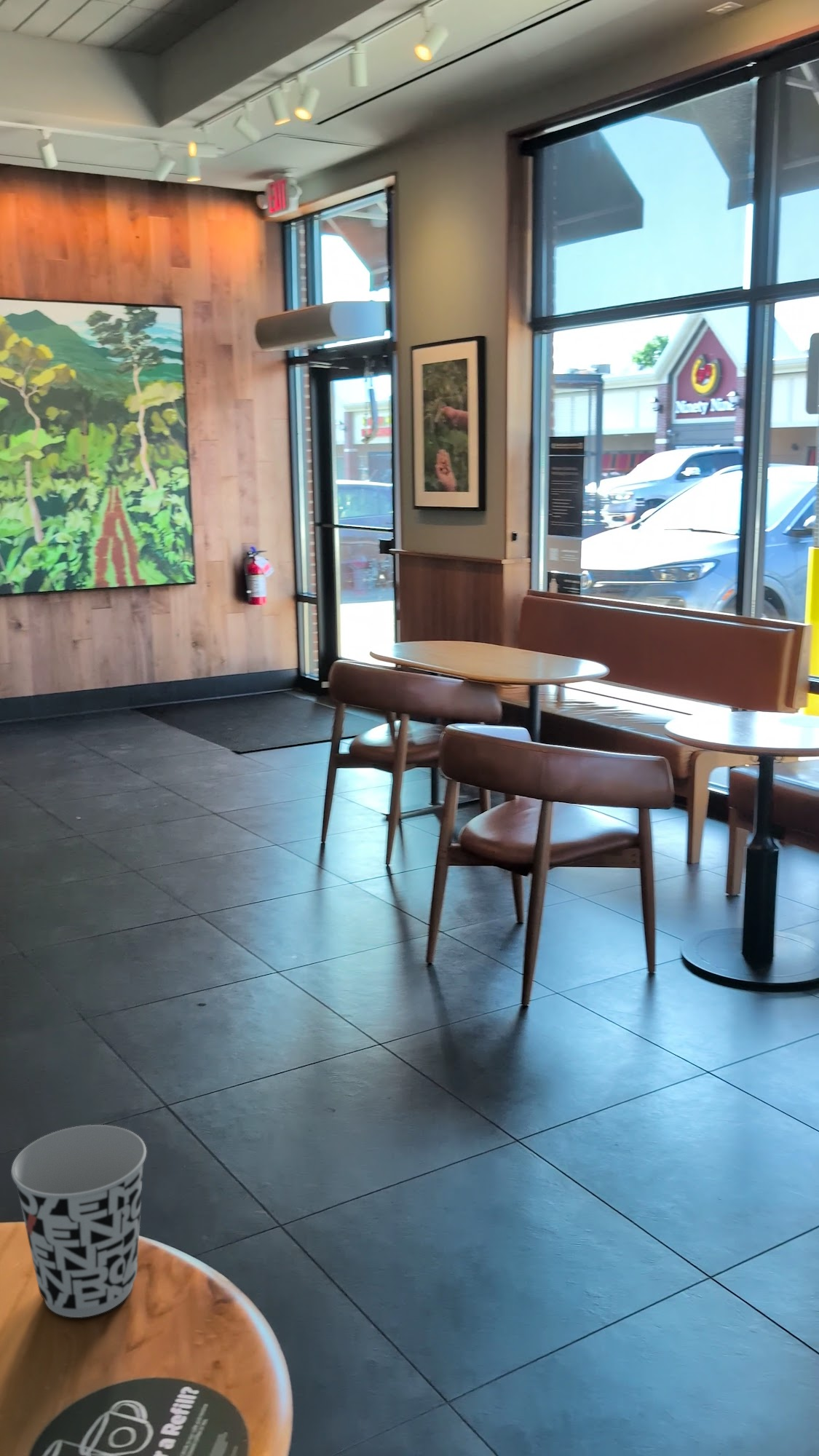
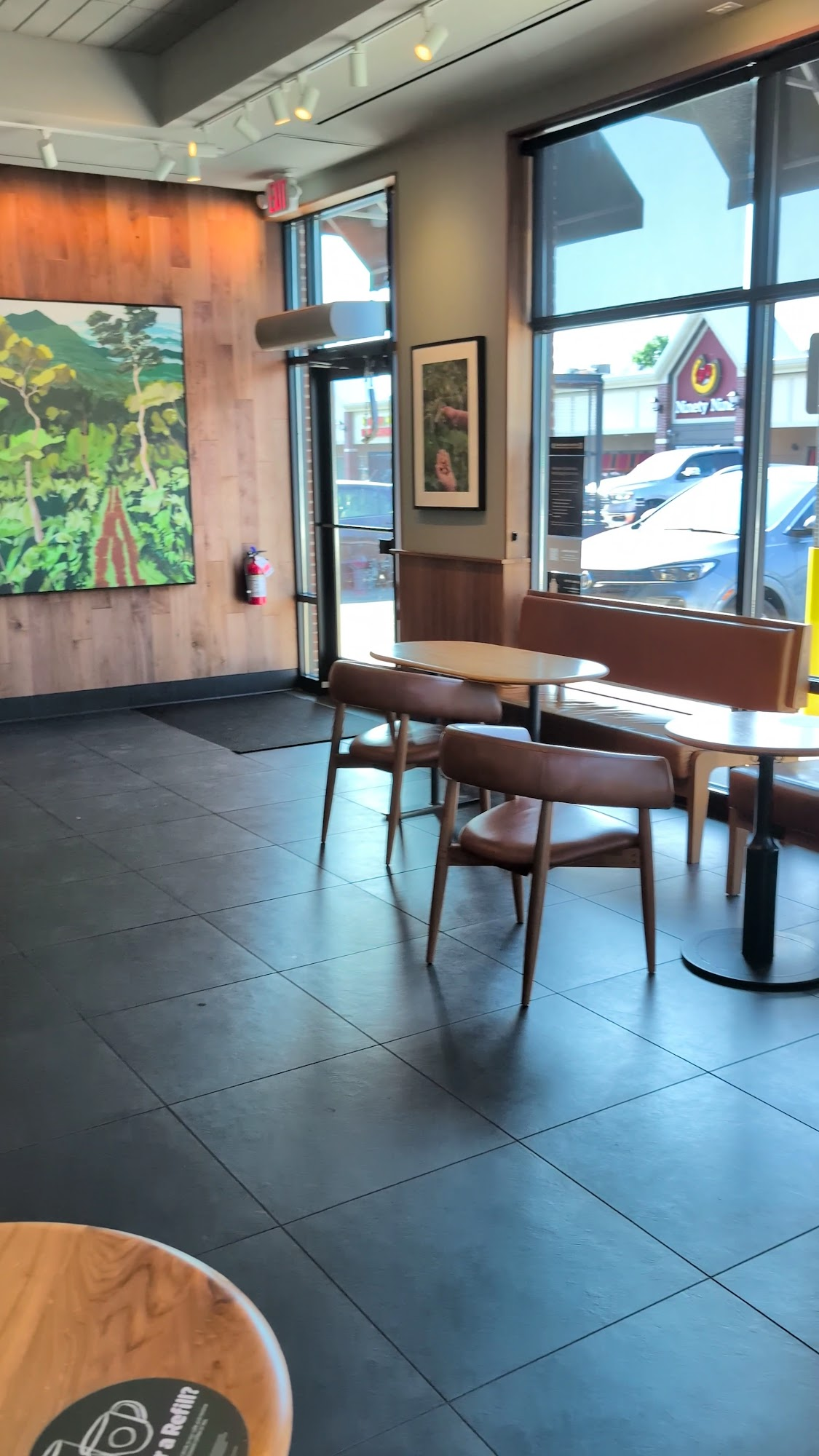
- cup [10,1124,147,1318]
